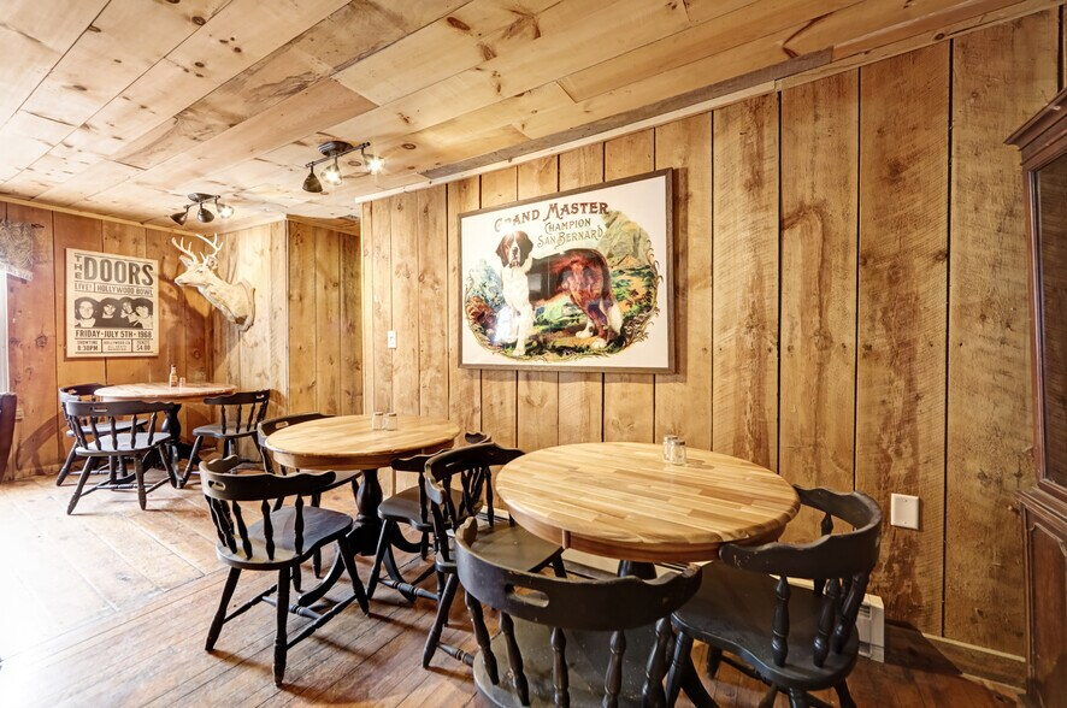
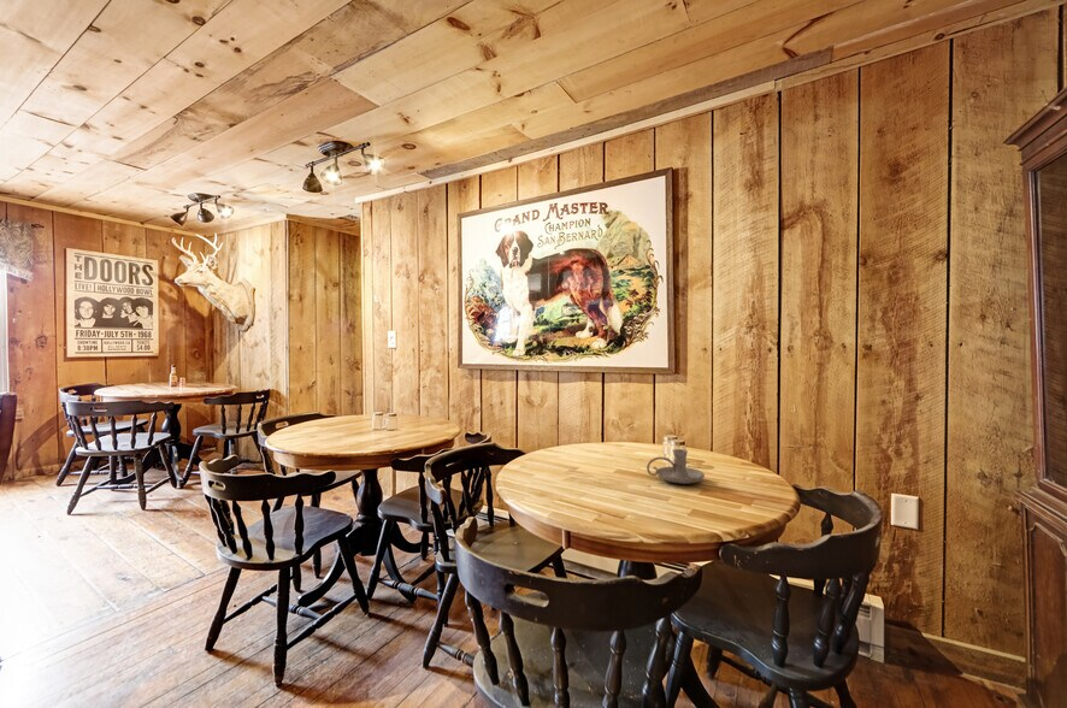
+ candle holder [645,448,706,485]
